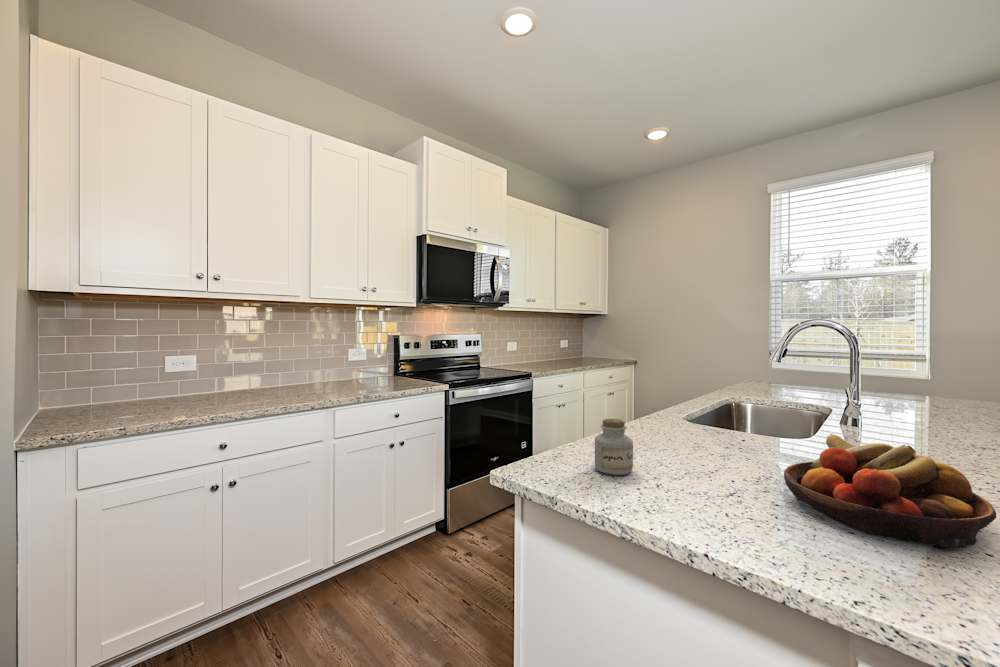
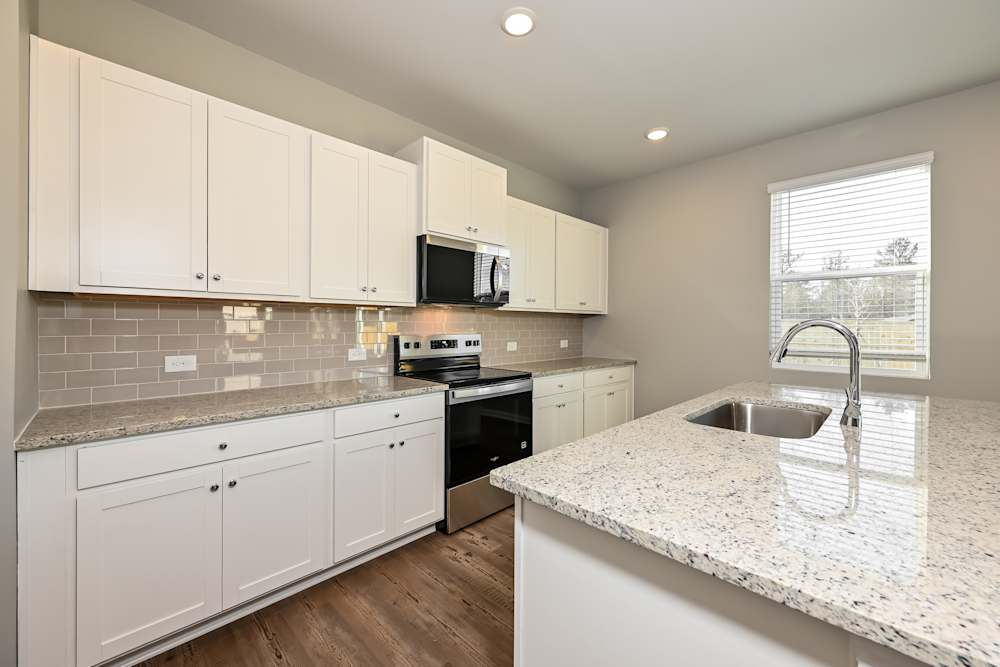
- jar [594,418,634,476]
- fruit bowl [783,433,997,550]
